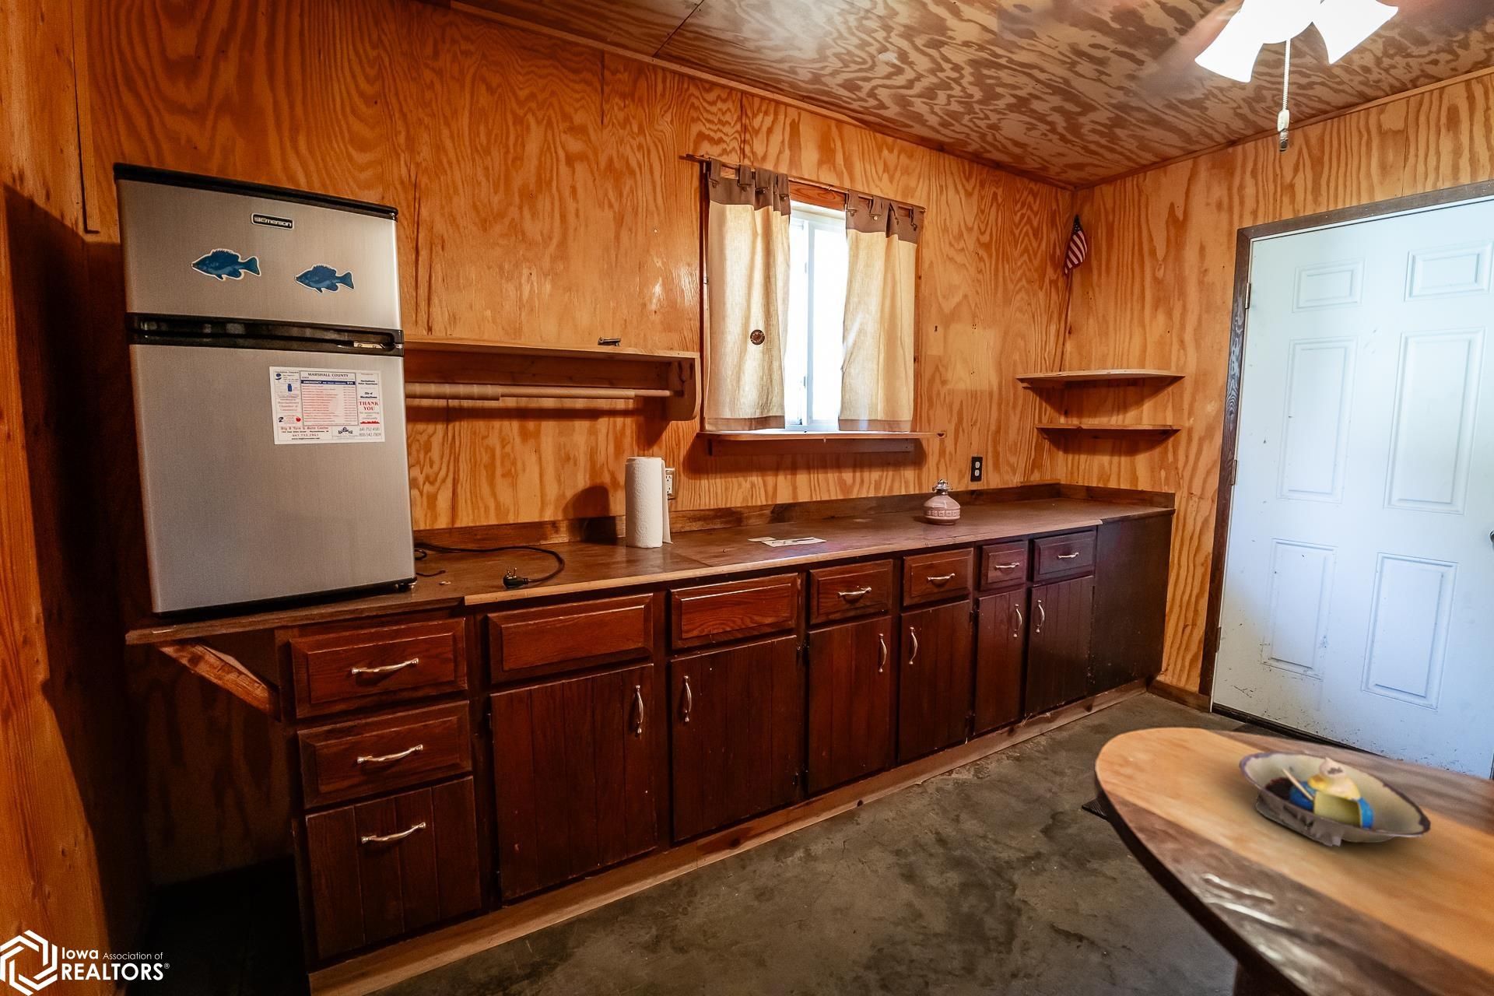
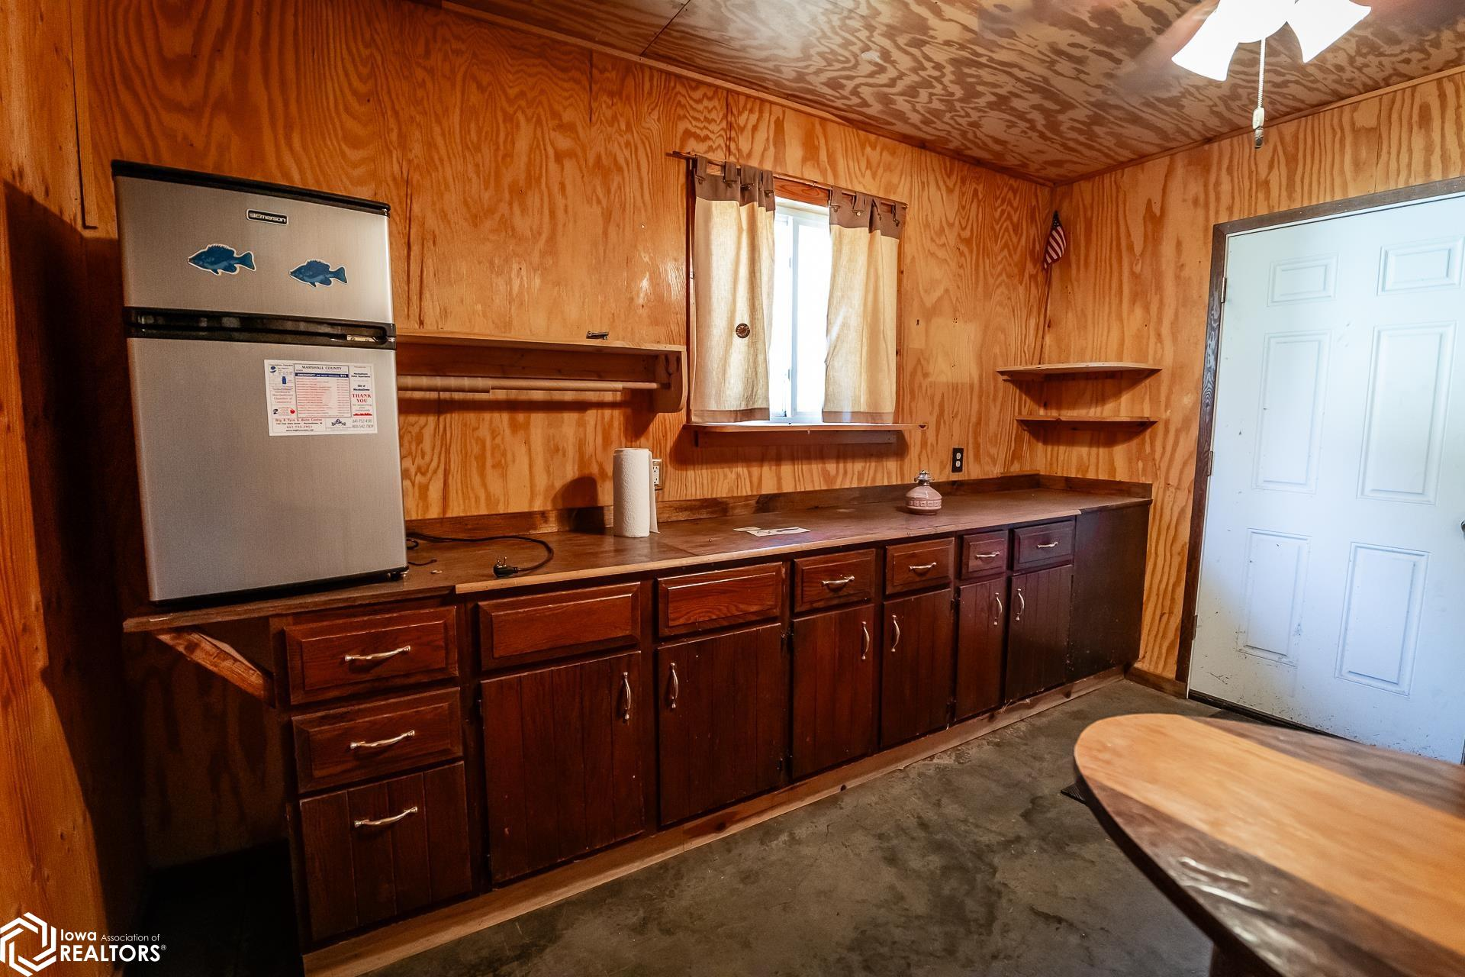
- decorative bowl [1238,750,1432,847]
